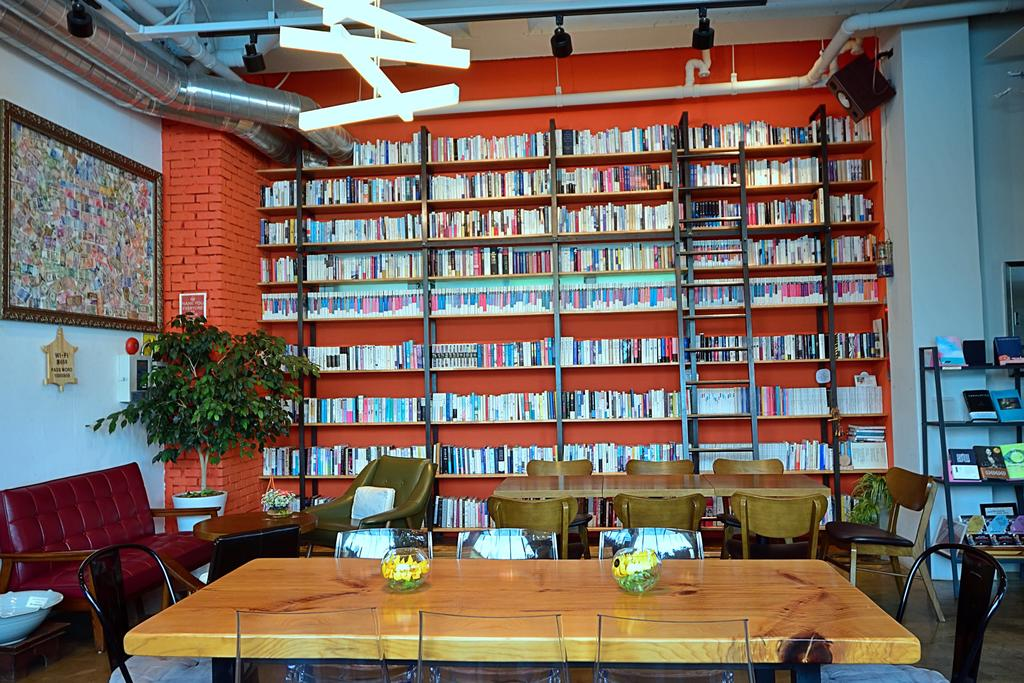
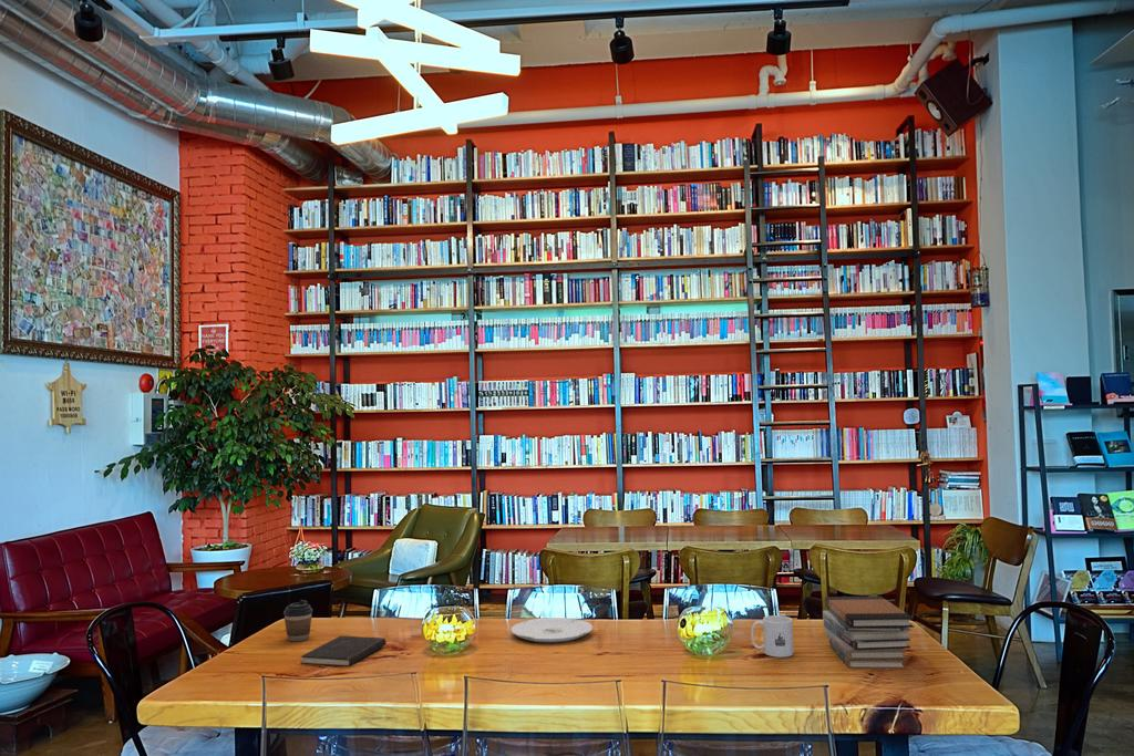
+ plate [511,617,594,643]
+ coffee cup [282,599,313,642]
+ mug [750,614,794,659]
+ hardcover book [300,634,386,667]
+ book stack [822,596,915,670]
